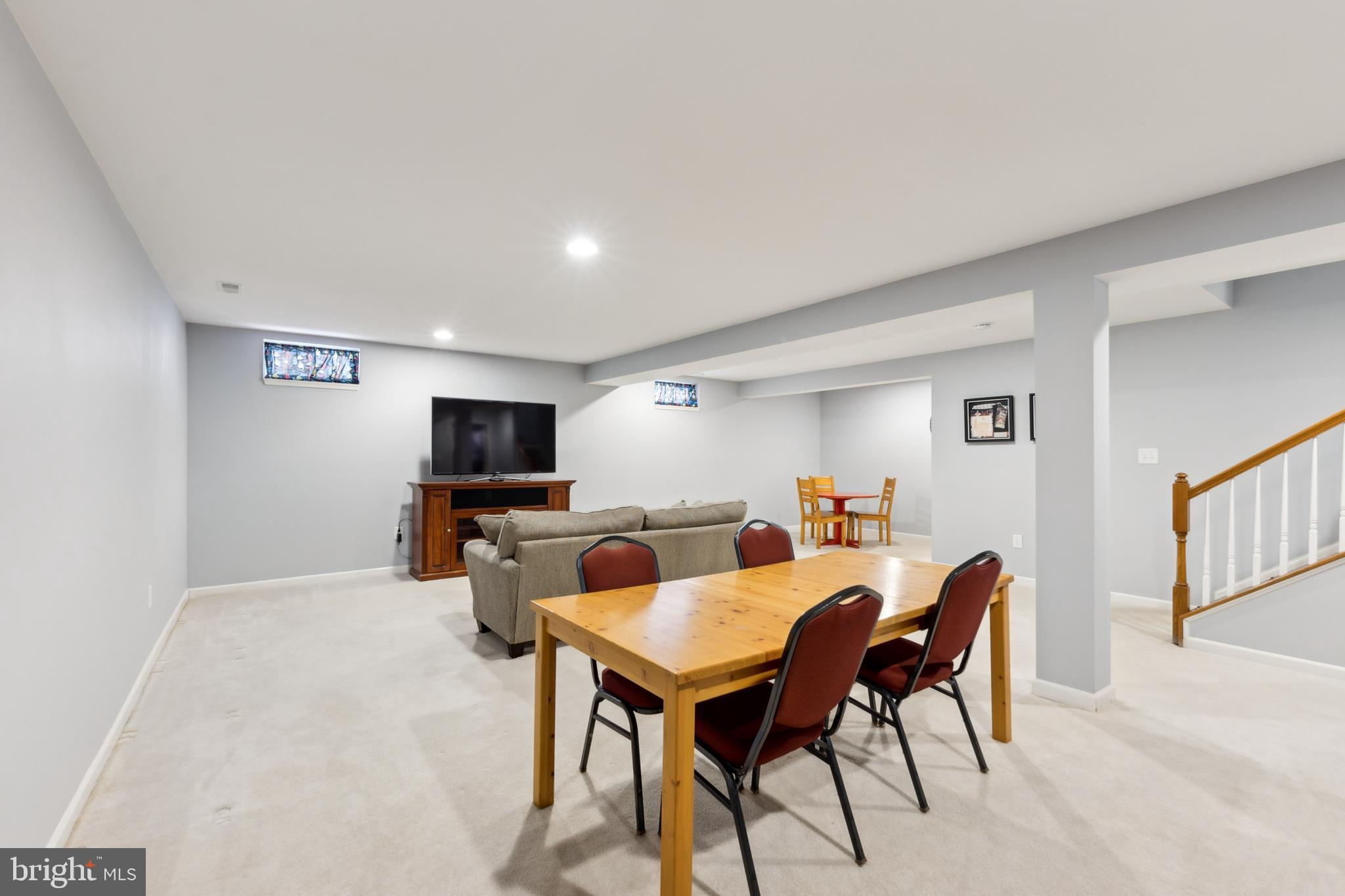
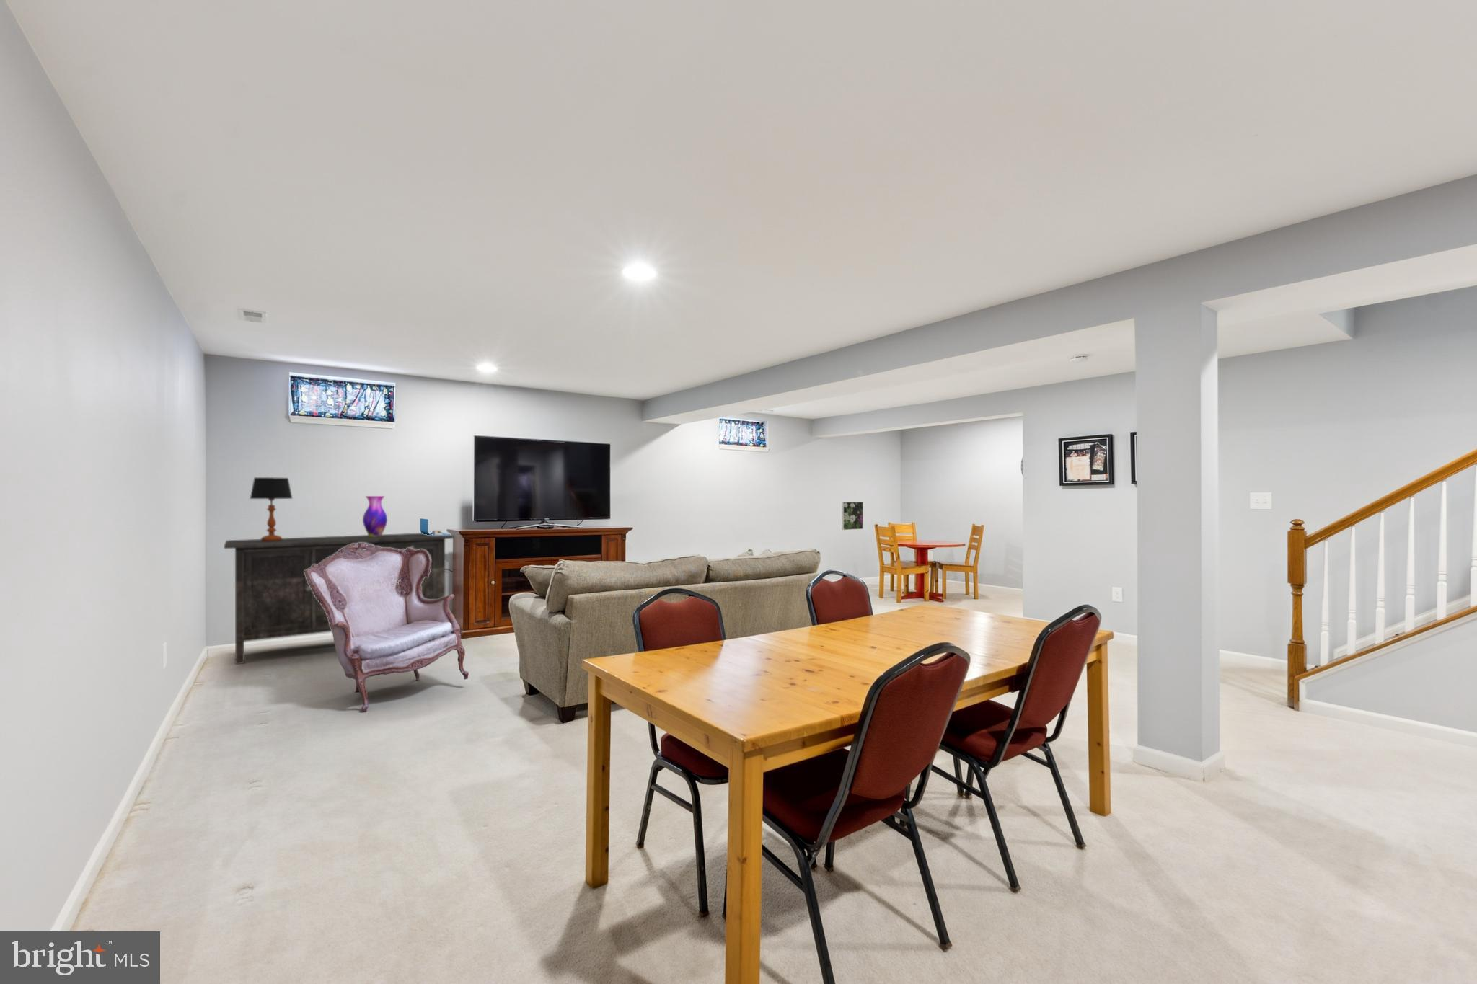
+ armchair [304,543,470,713]
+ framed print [841,501,864,530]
+ sideboard [224,532,455,666]
+ vase [362,495,388,537]
+ architectural model [419,517,450,536]
+ table lamp [249,477,293,541]
